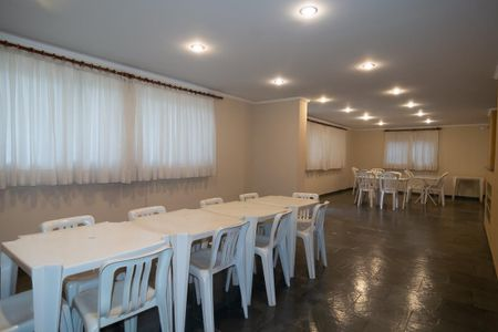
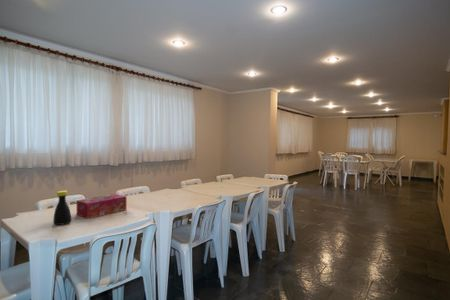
+ bottle [52,190,72,226]
+ tissue box [75,193,127,220]
